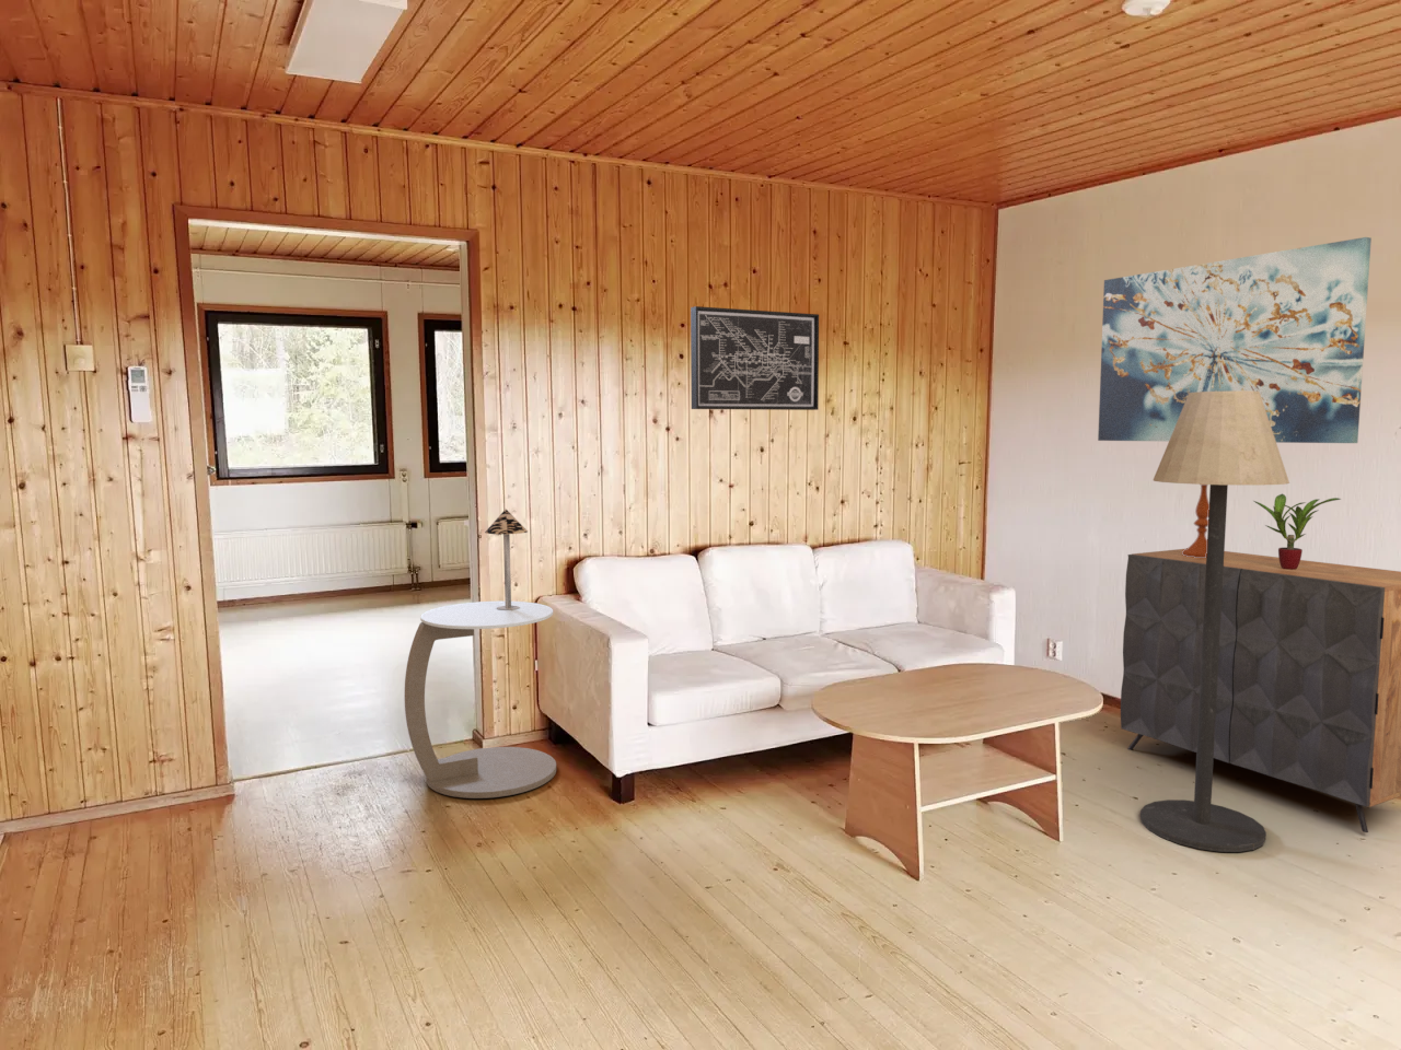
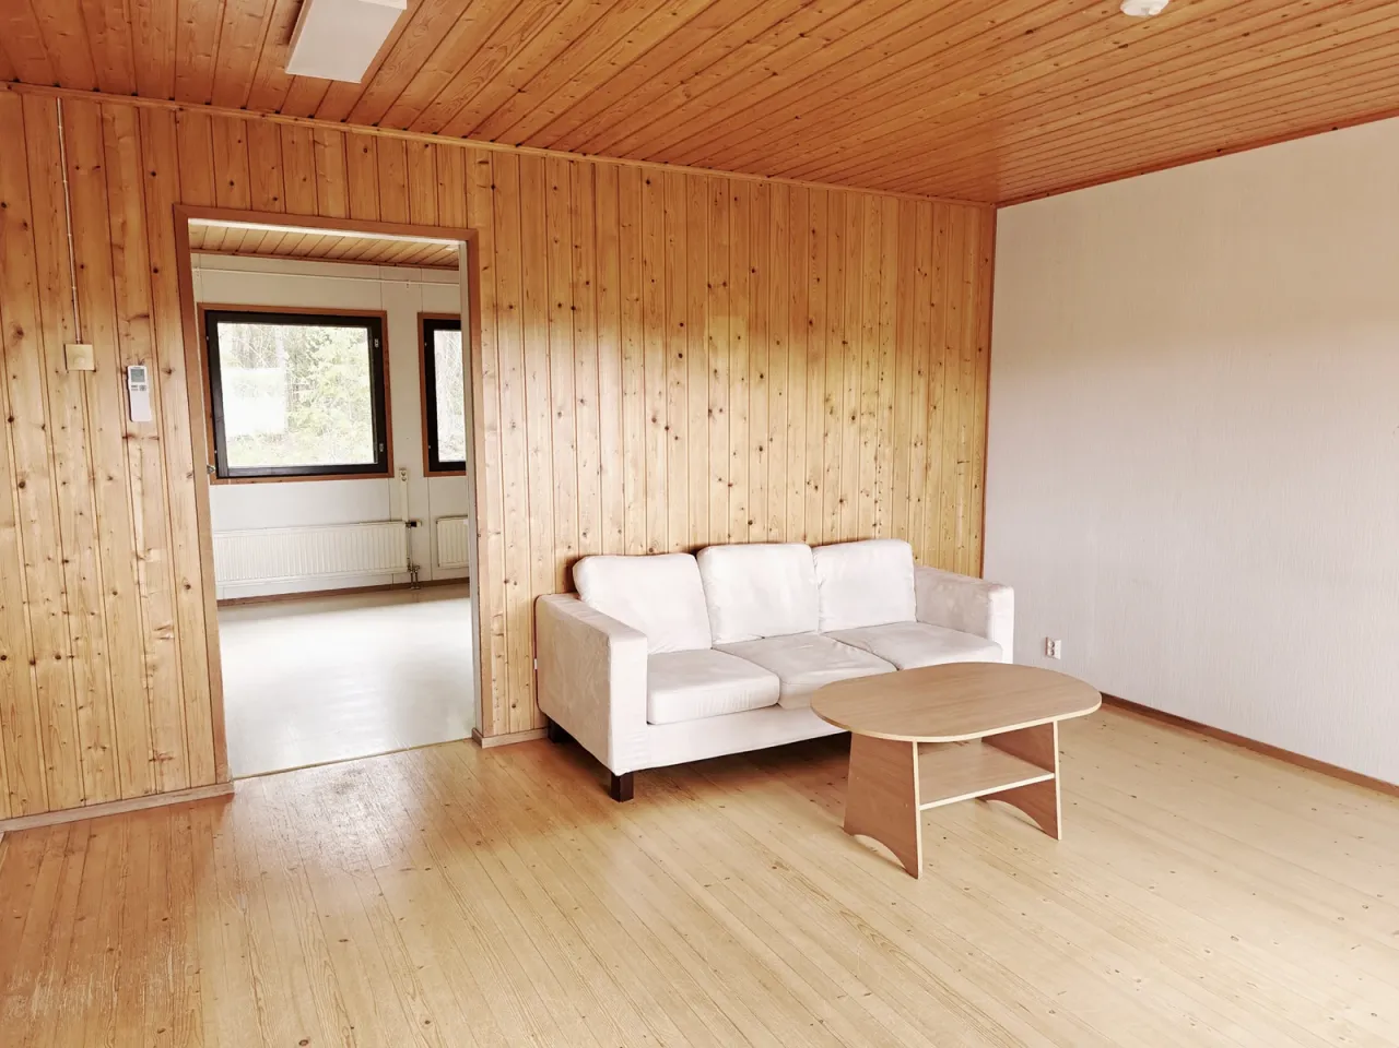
- table lamp [484,507,528,610]
- table lamp [1183,484,1209,558]
- potted plant [1253,492,1341,570]
- wall art [1097,236,1372,444]
- wall art [689,306,820,411]
- side table [404,600,557,800]
- dresser [1120,547,1401,834]
- floor lamp [1140,390,1291,853]
